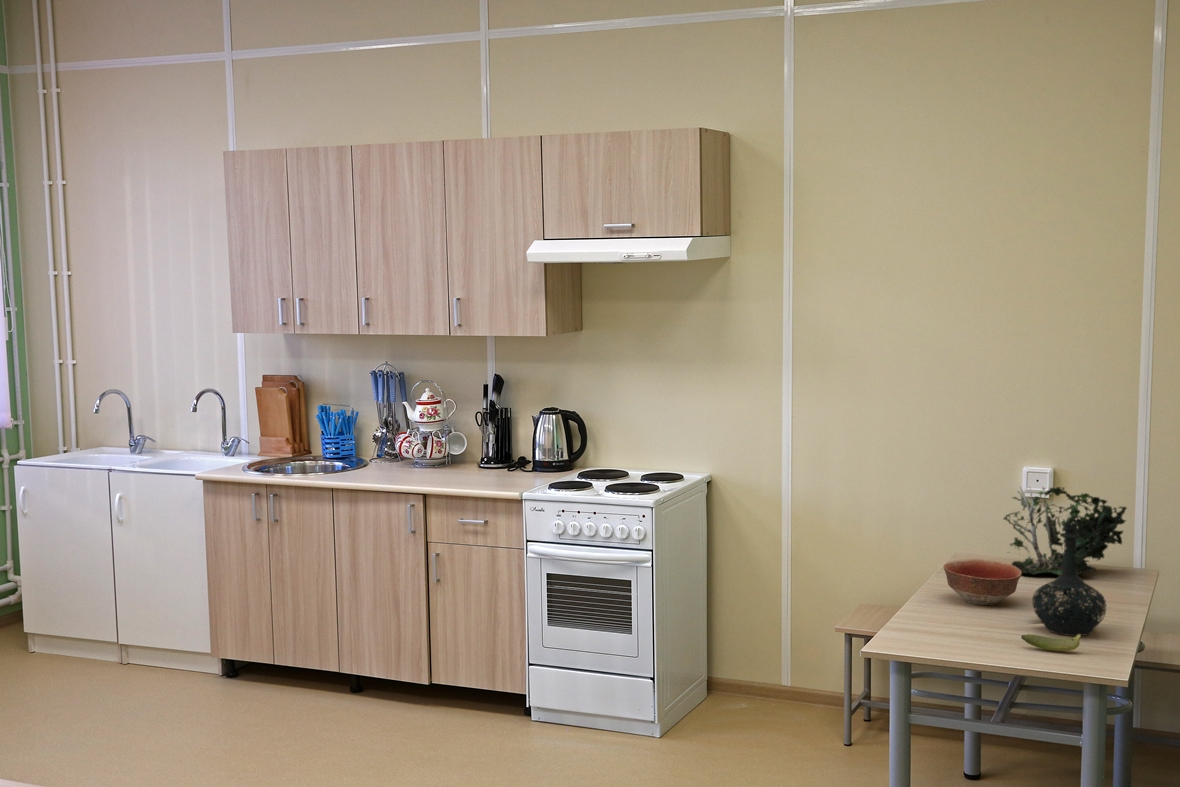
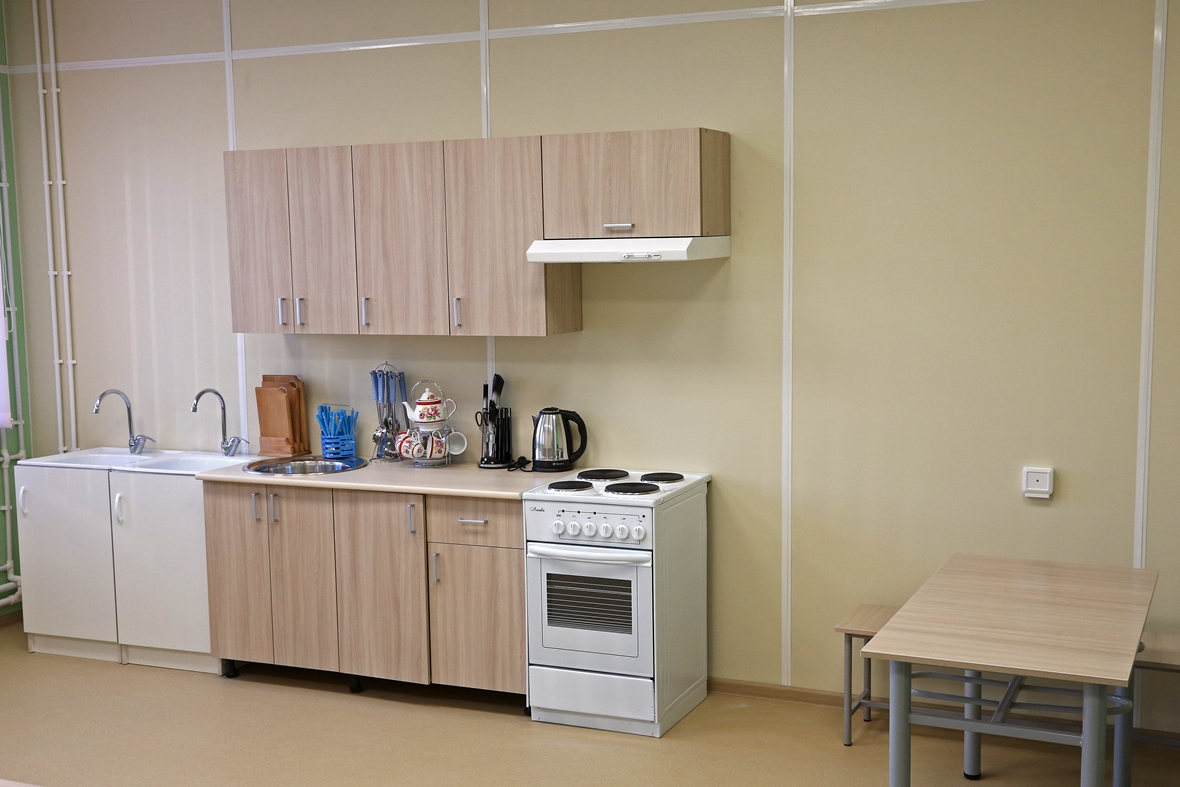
- banana [1020,633,1082,652]
- plant [1002,485,1128,576]
- bowl [943,558,1022,606]
- bottle [1031,521,1108,637]
